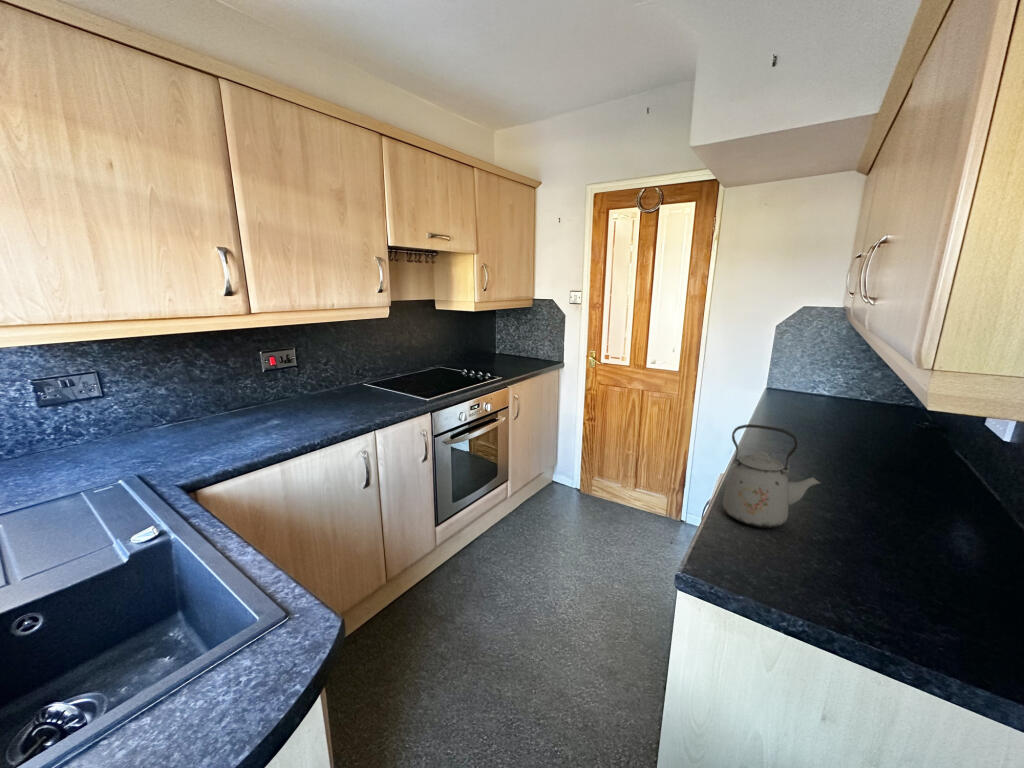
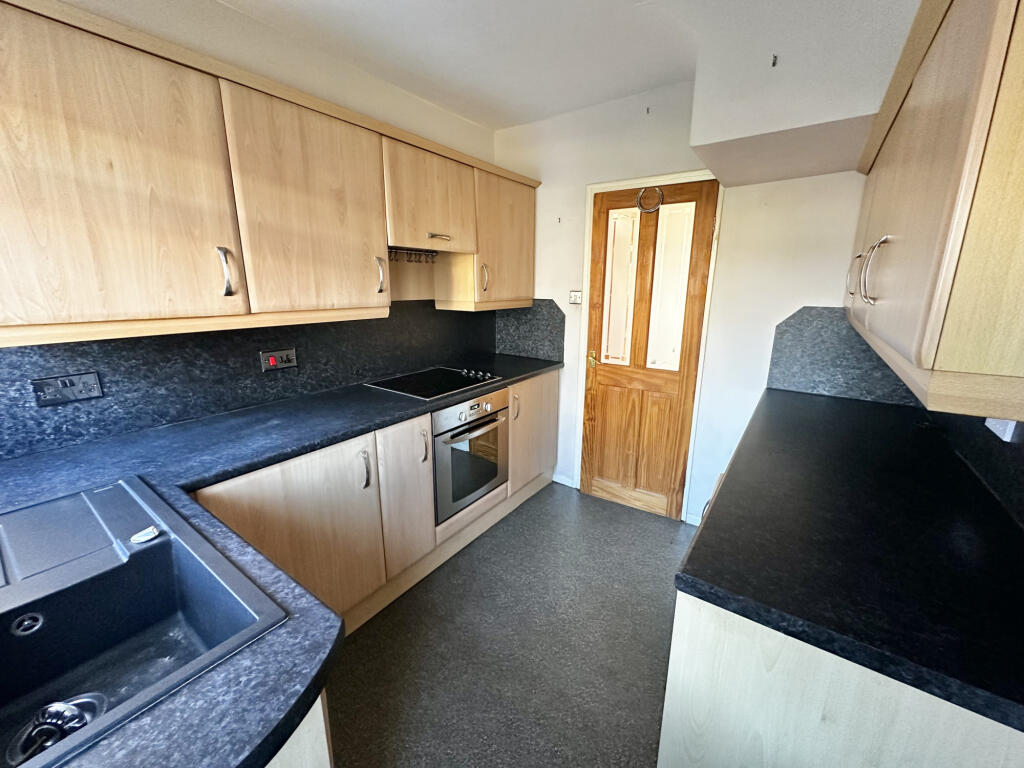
- kettle [722,423,823,529]
